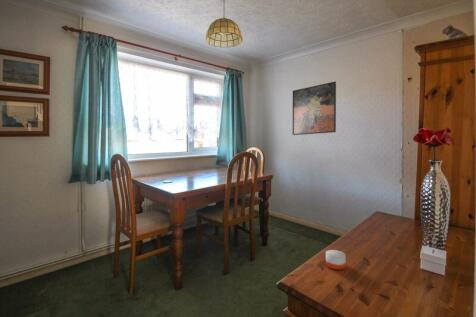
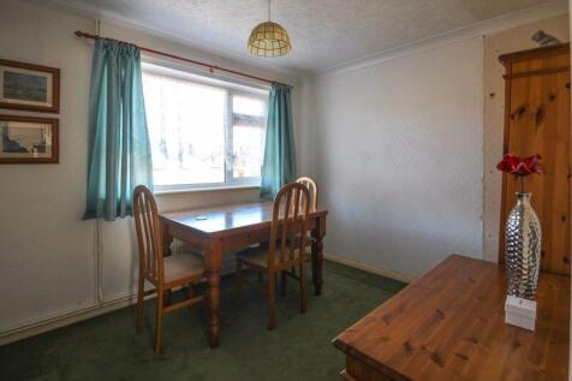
- candle [325,241,347,271]
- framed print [292,81,337,136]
